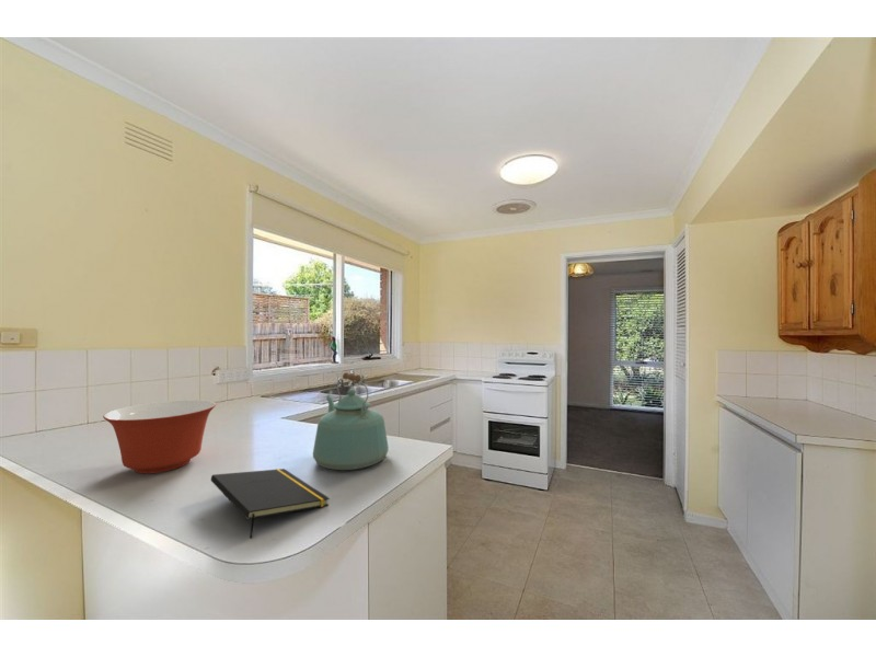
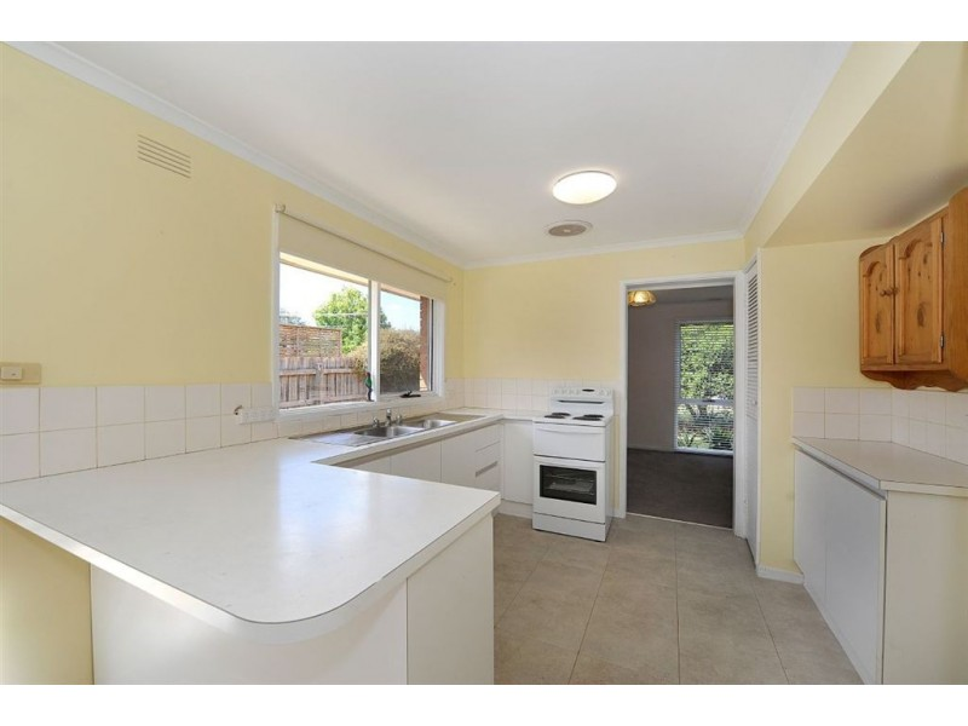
- mixing bowl [102,399,217,474]
- notepad [210,468,331,540]
- kettle [312,371,390,471]
